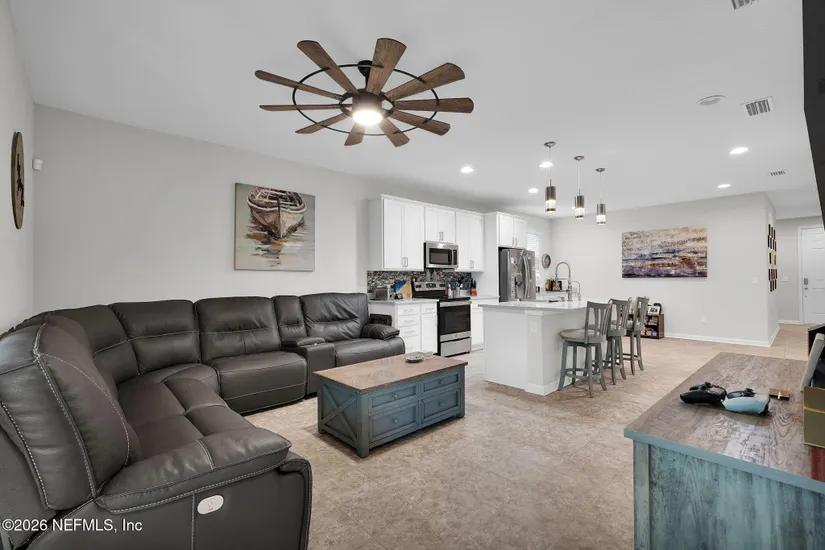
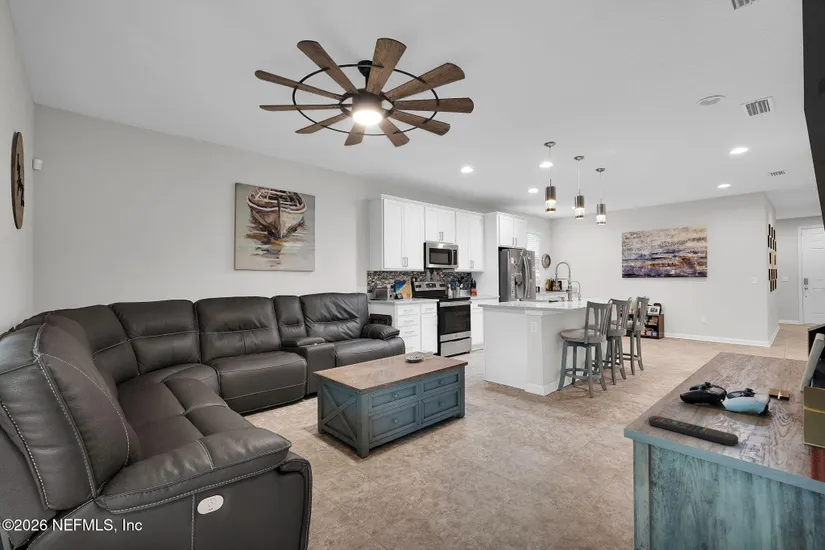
+ remote control [648,415,739,446]
